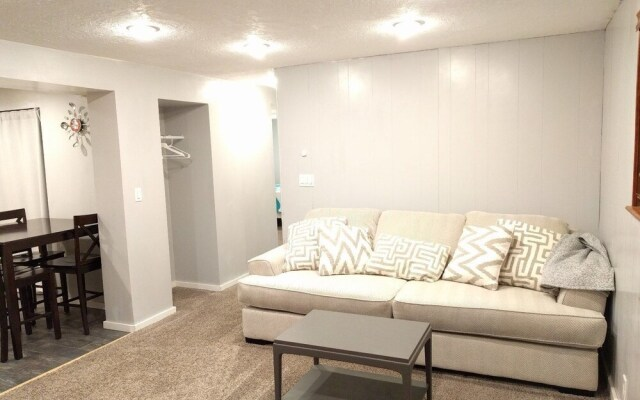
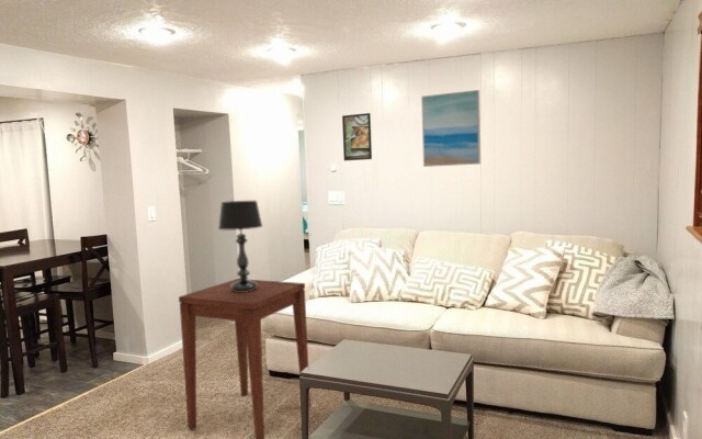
+ wall art [420,89,482,168]
+ side table [178,278,312,439]
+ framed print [341,112,373,161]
+ table lamp [217,200,263,292]
